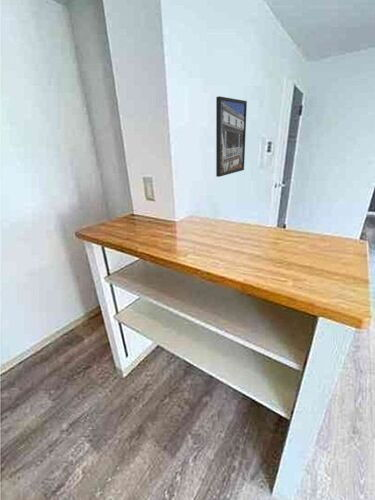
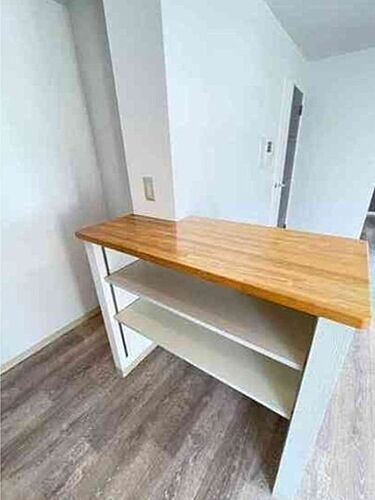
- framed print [215,95,248,178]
